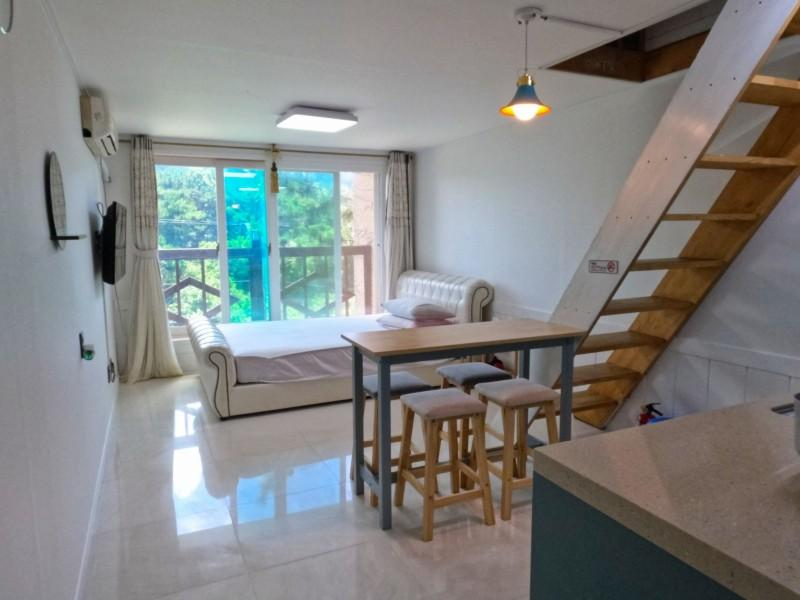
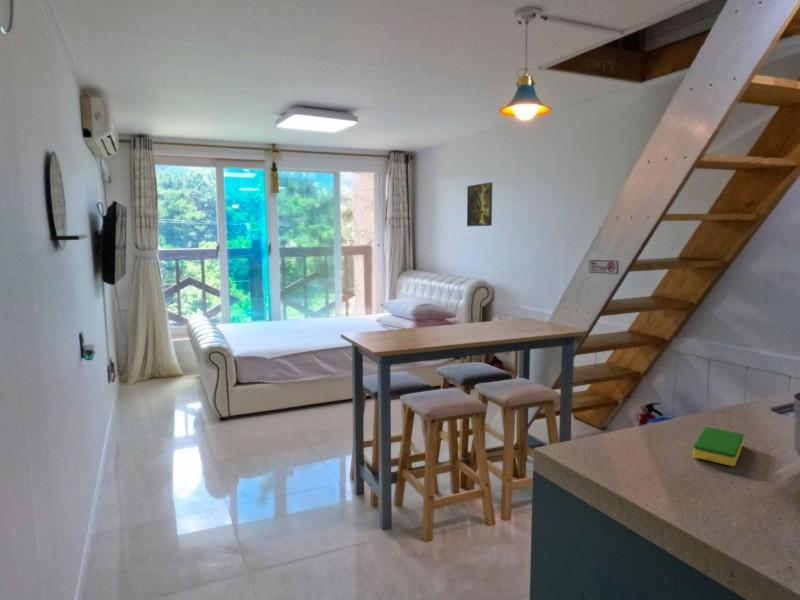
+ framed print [466,181,493,228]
+ dish sponge [692,426,745,467]
